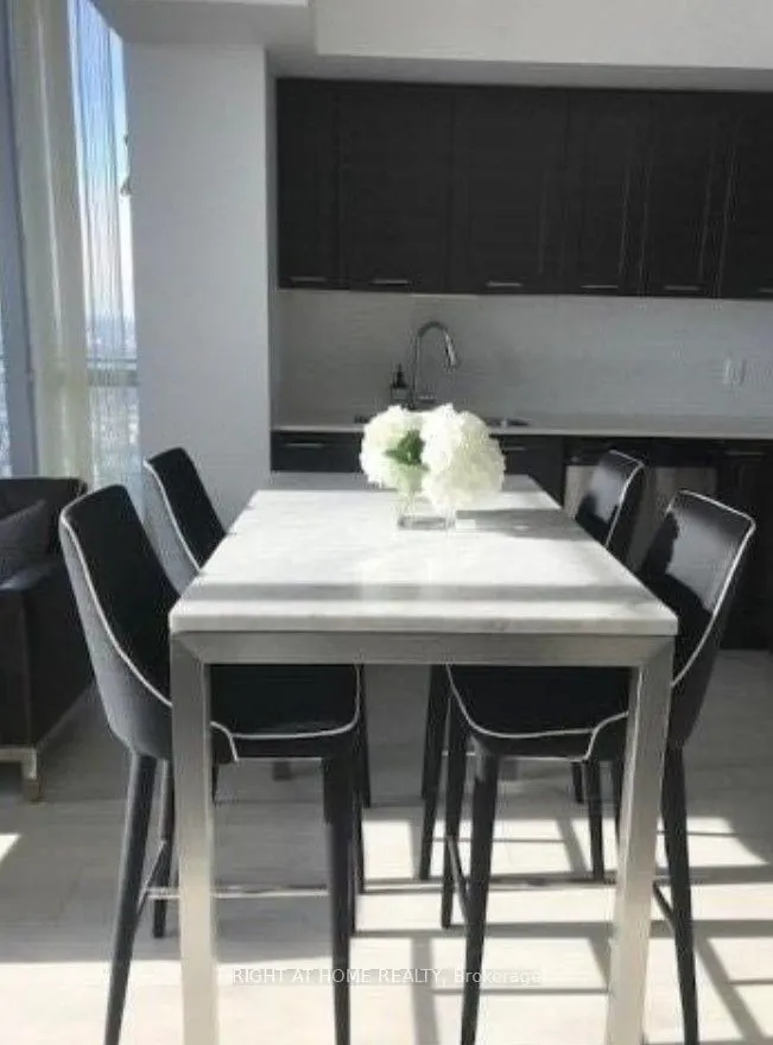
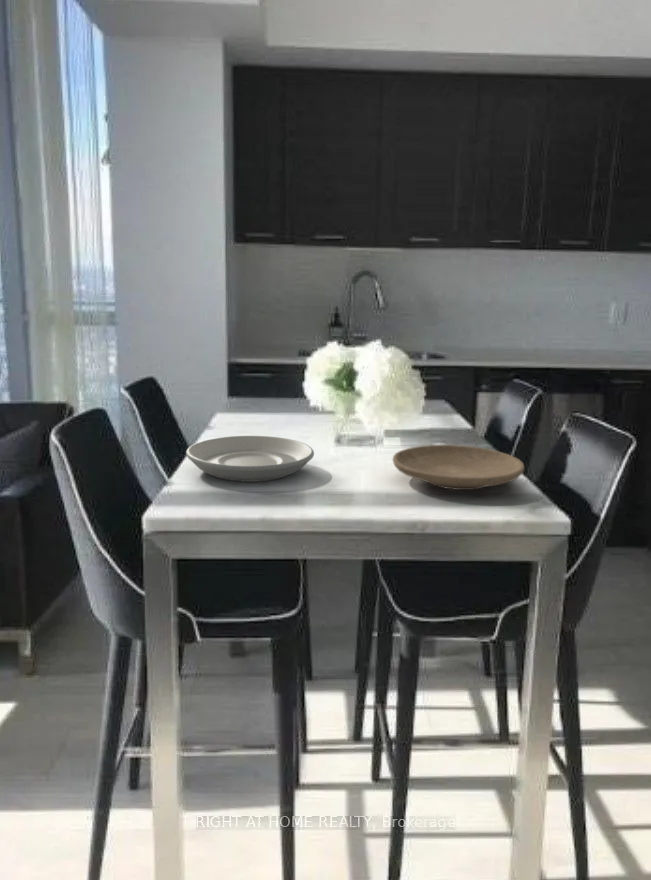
+ plate [391,444,525,491]
+ plate [185,435,315,483]
